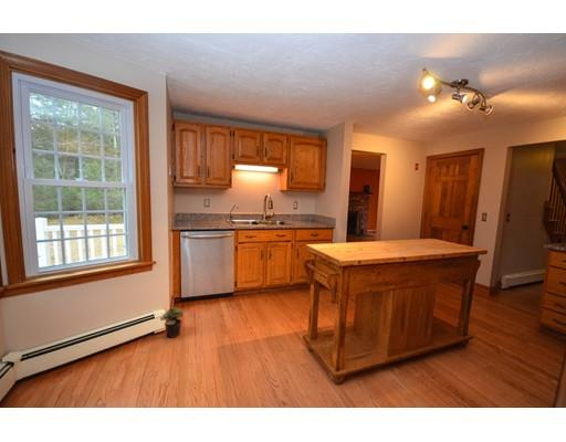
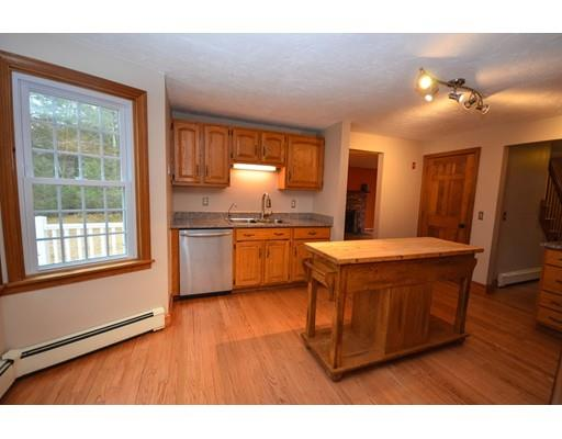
- potted plant [159,306,185,339]
